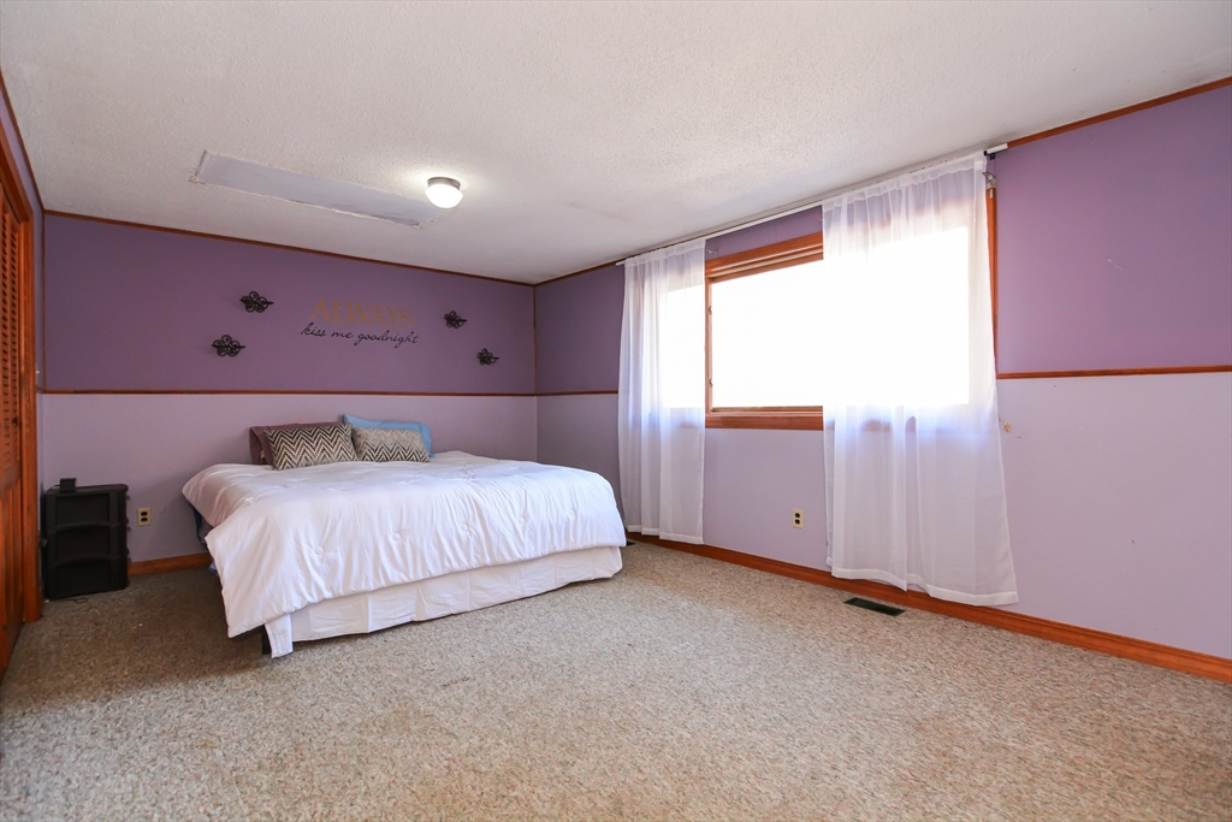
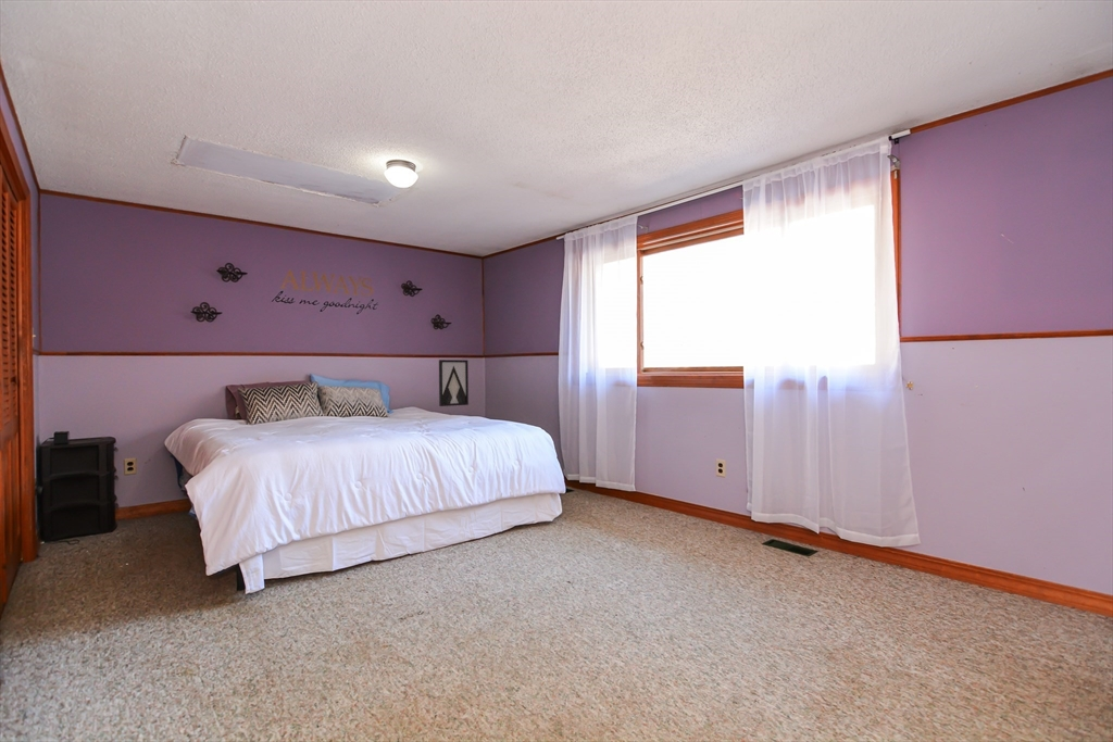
+ wall art [438,359,470,407]
